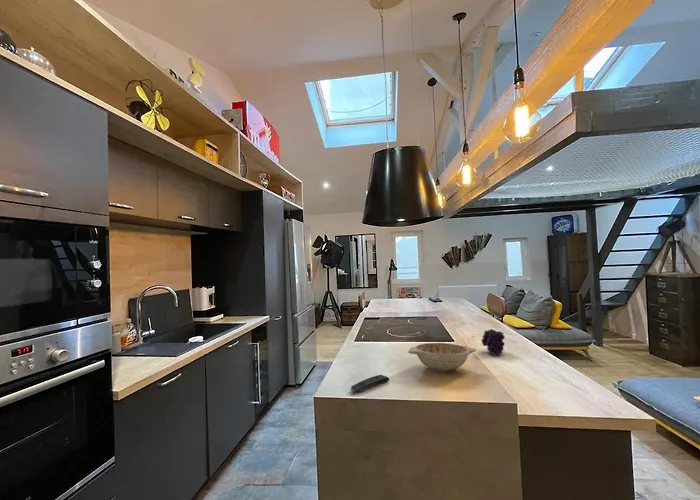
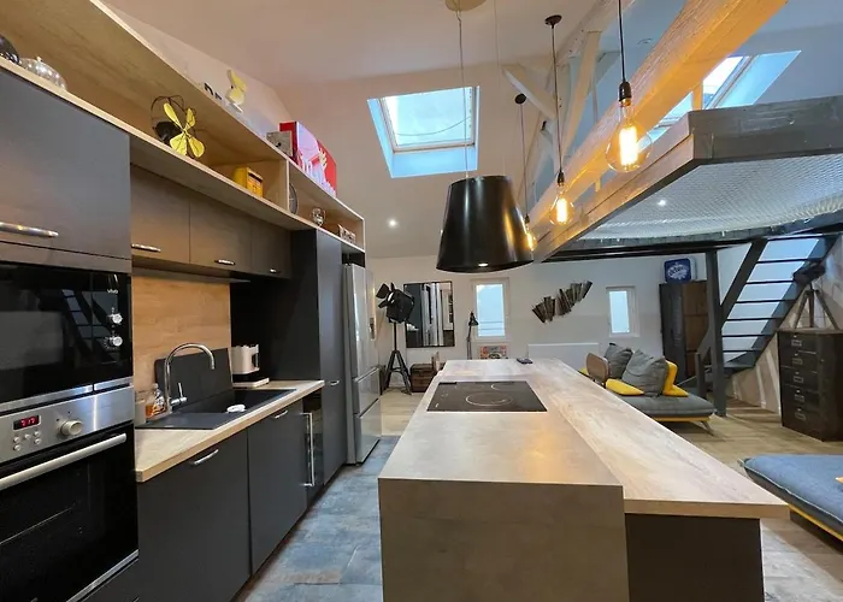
- remote control [350,374,390,393]
- fruit [481,328,506,356]
- decorative bowl [407,342,478,372]
